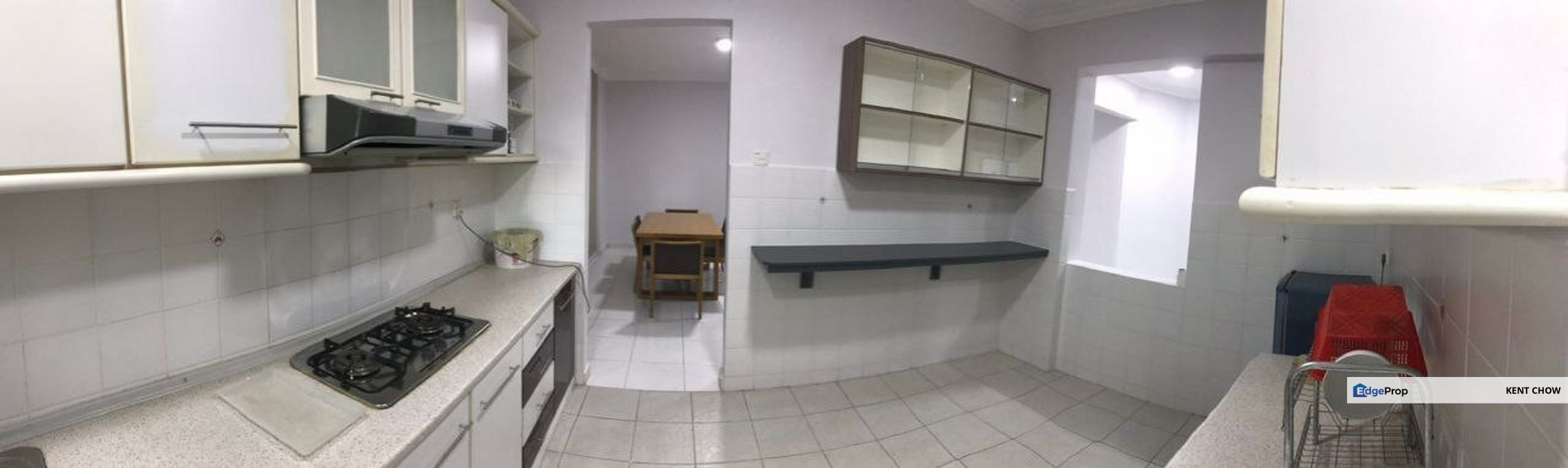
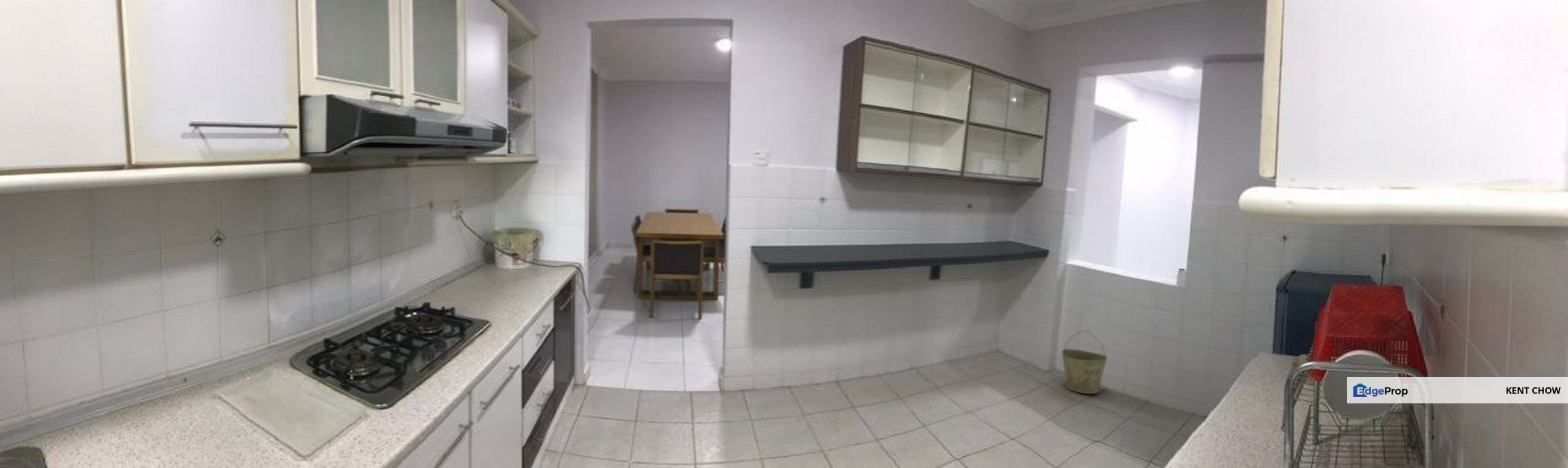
+ bucket [1060,330,1109,395]
